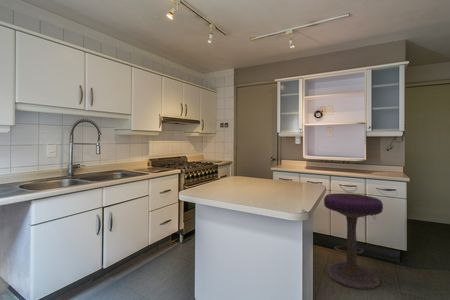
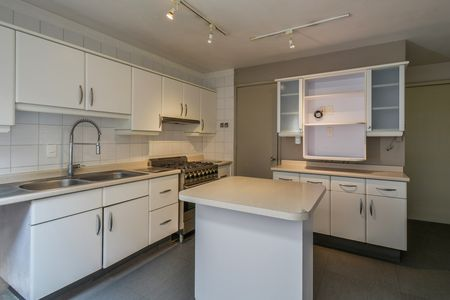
- stool [323,192,384,290]
